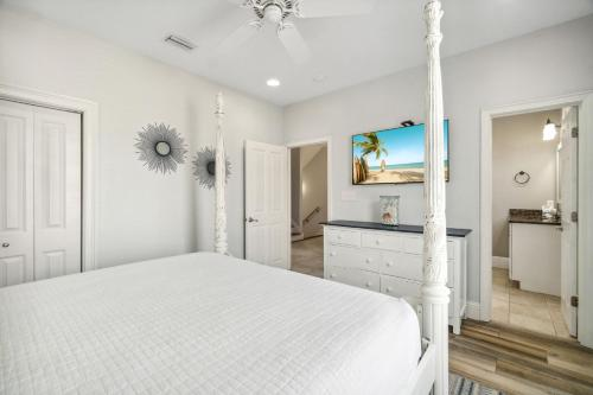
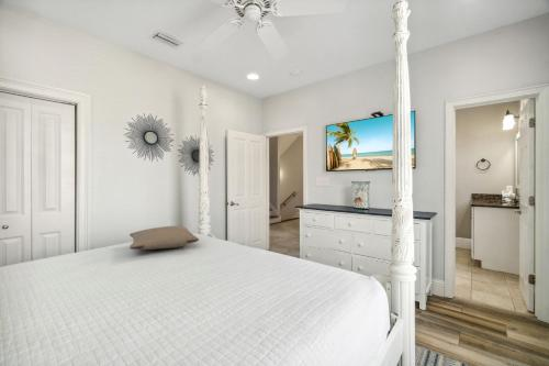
+ pillow [128,225,200,251]
